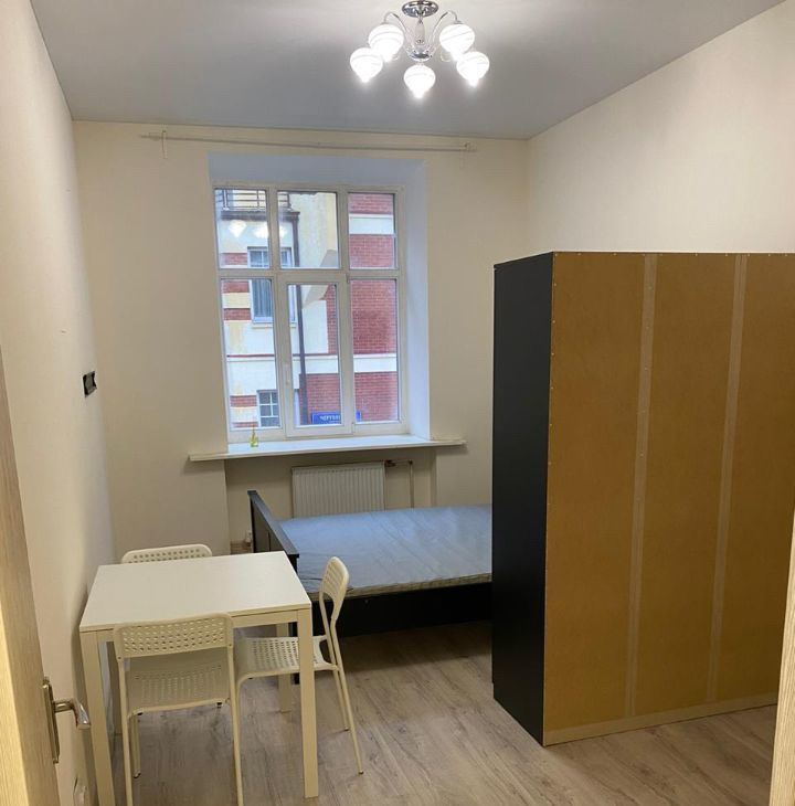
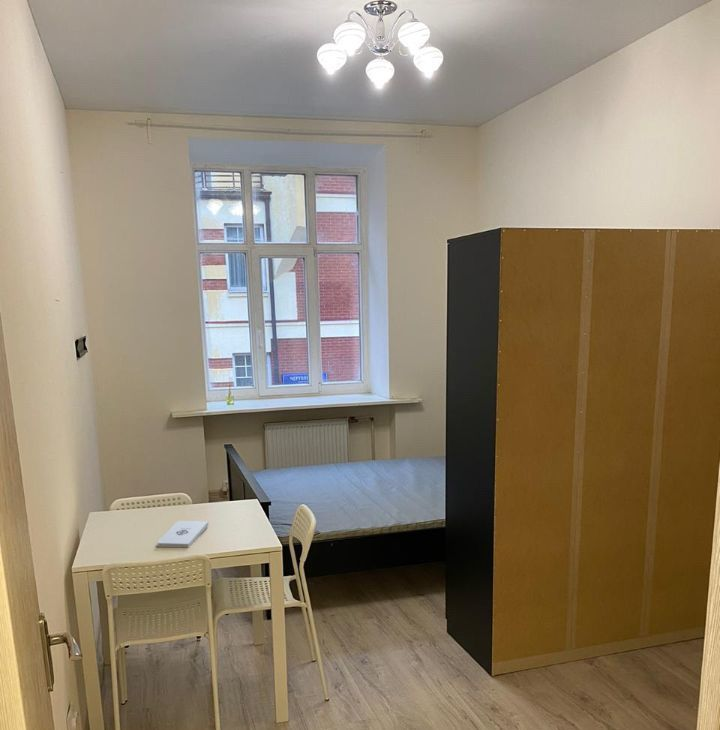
+ notepad [156,520,209,548]
